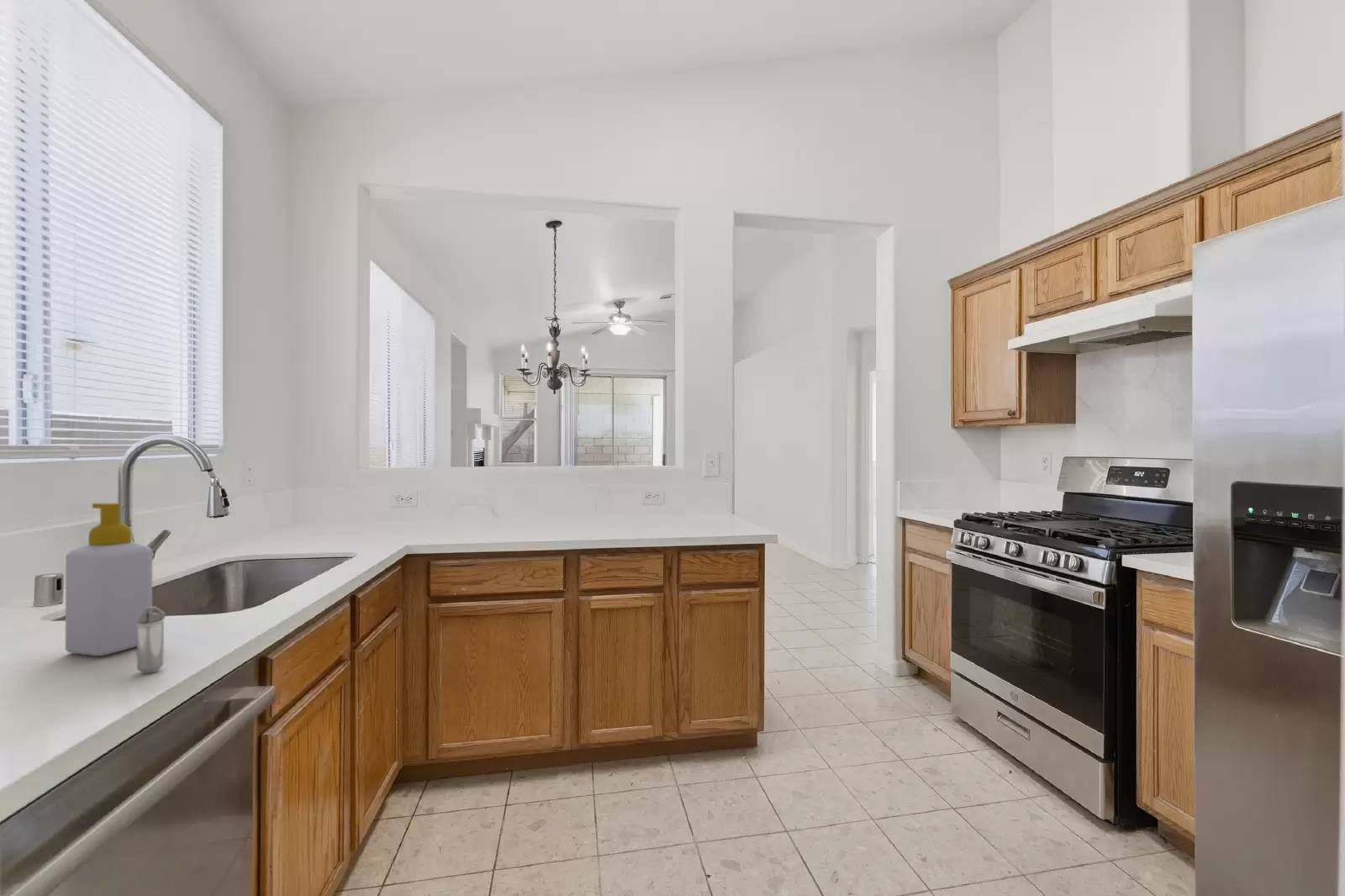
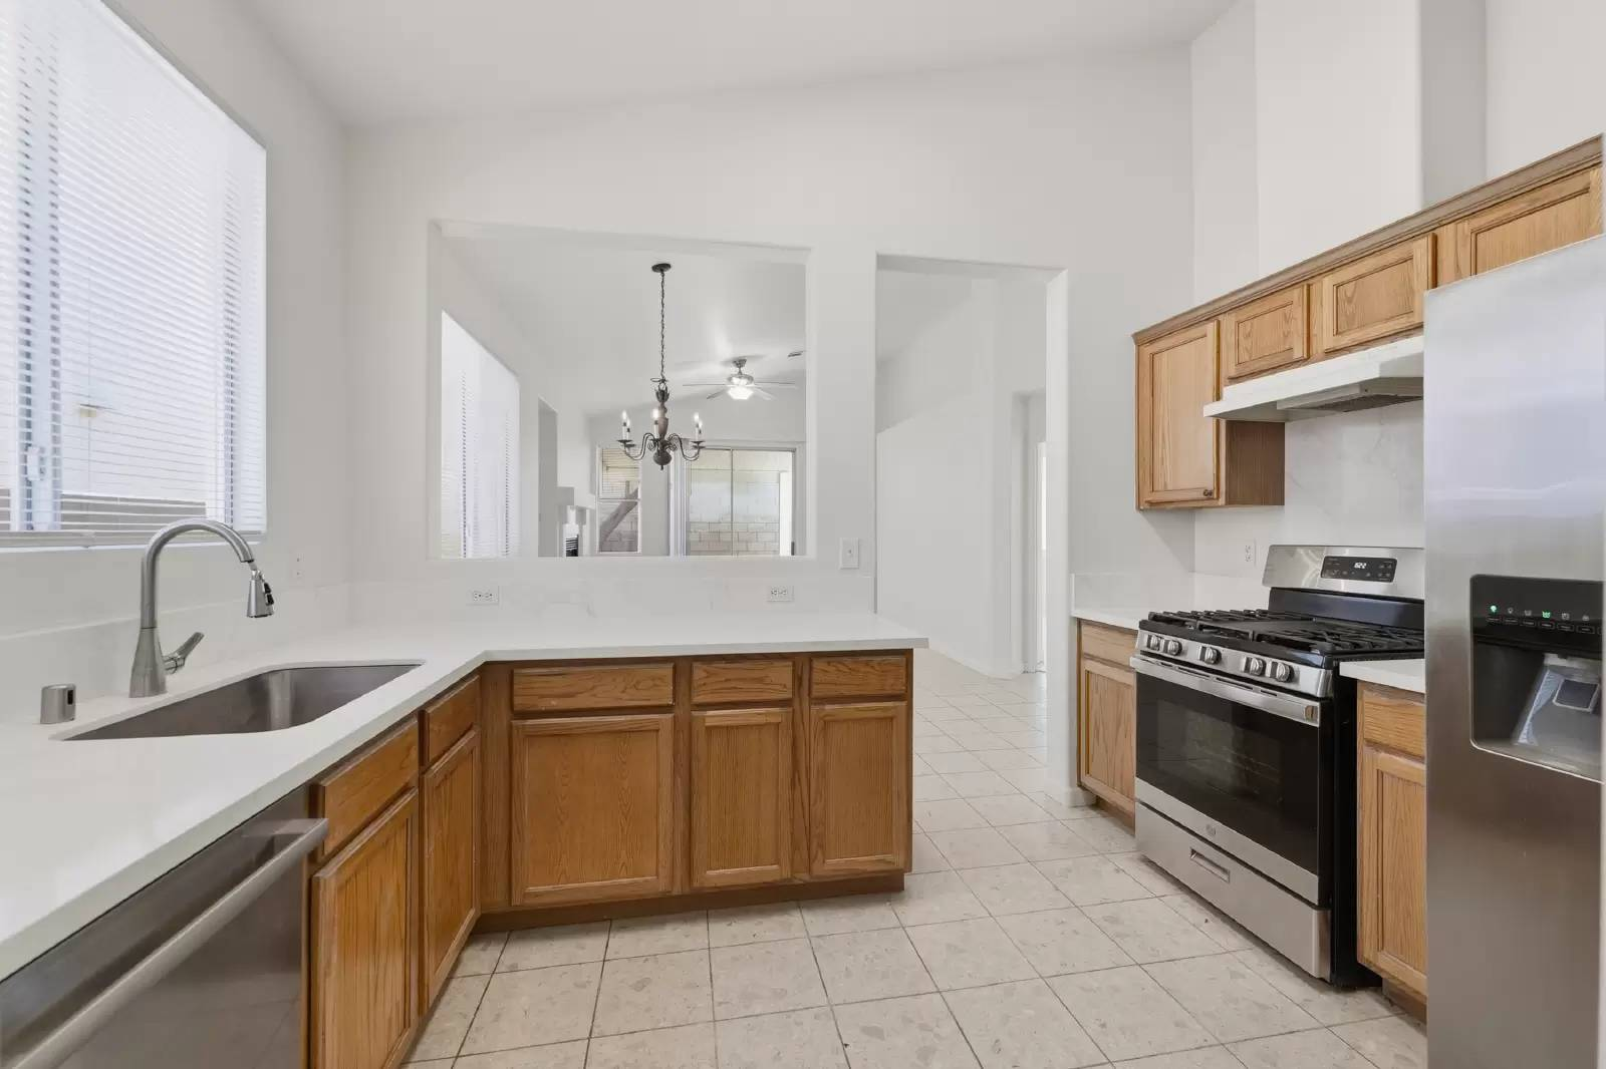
- soap bottle [65,502,153,656]
- shaker [136,606,166,674]
